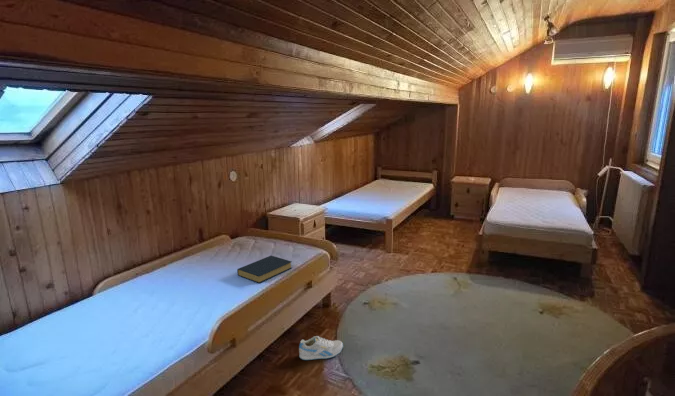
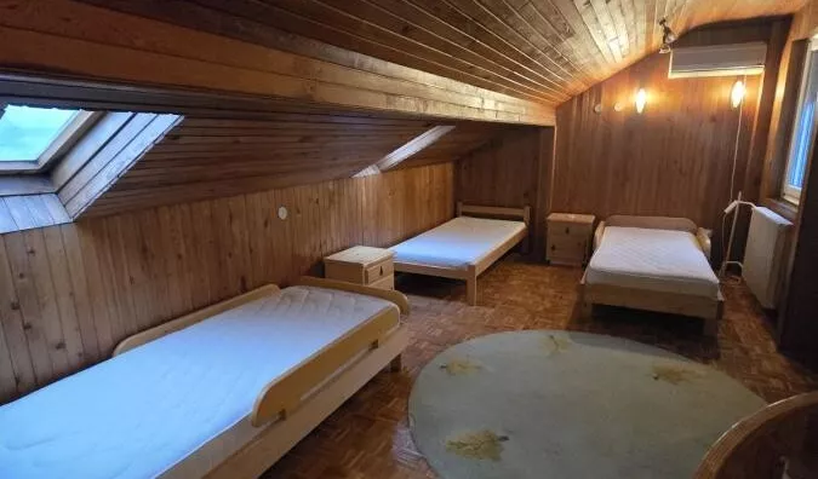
- hardback book [236,255,293,284]
- sneaker [298,335,344,361]
